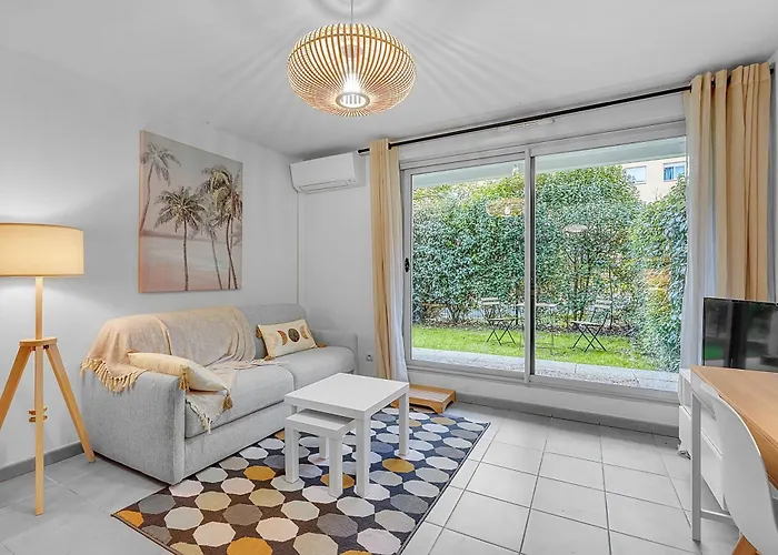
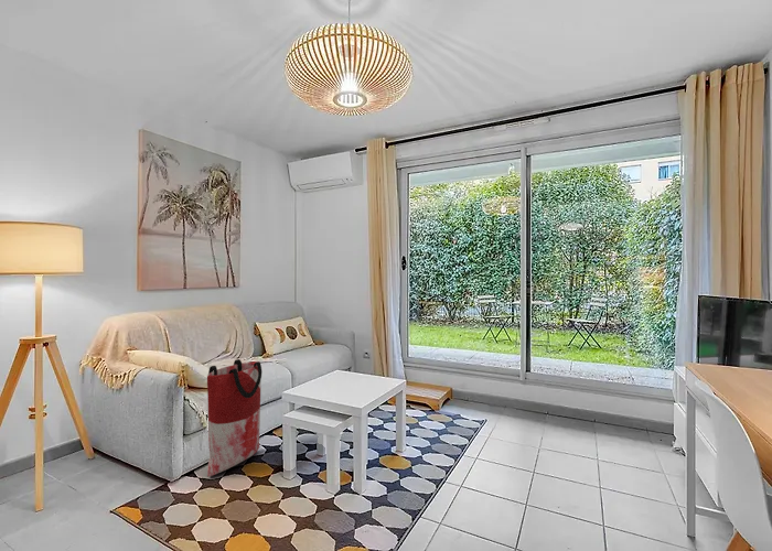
+ bag [206,358,262,477]
